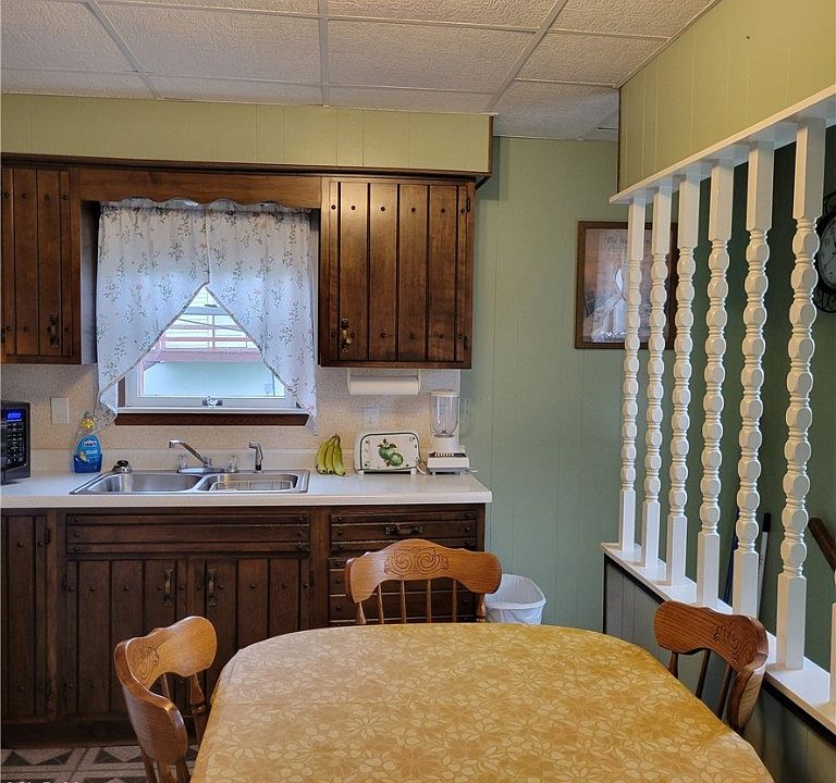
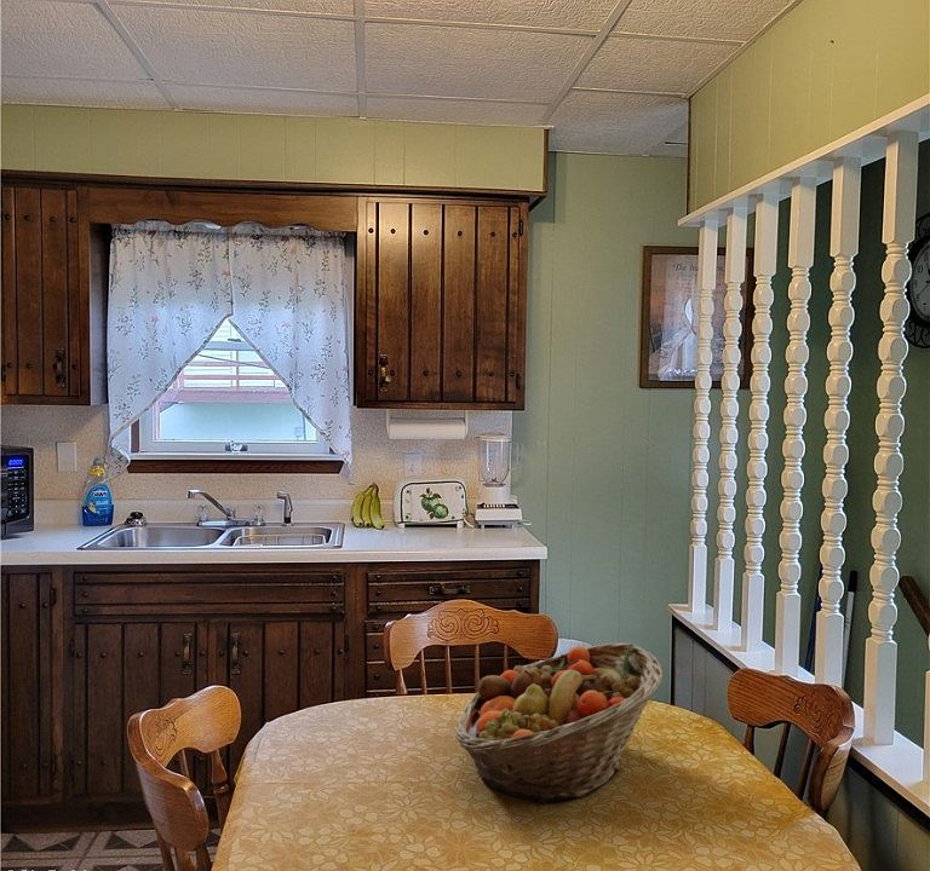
+ fruit basket [454,642,665,804]
